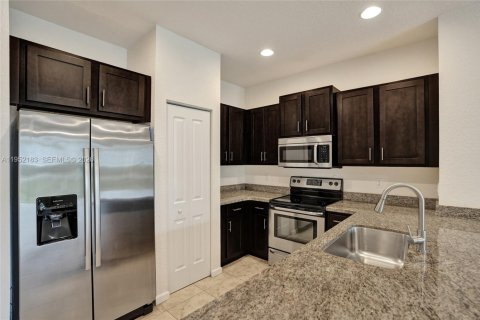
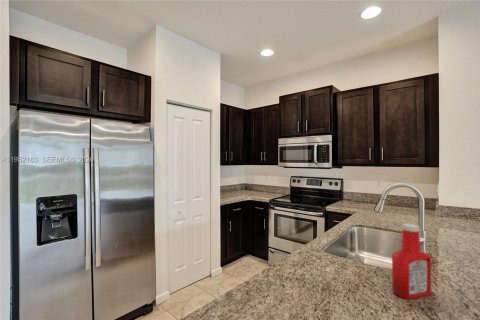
+ soap bottle [391,222,432,300]
